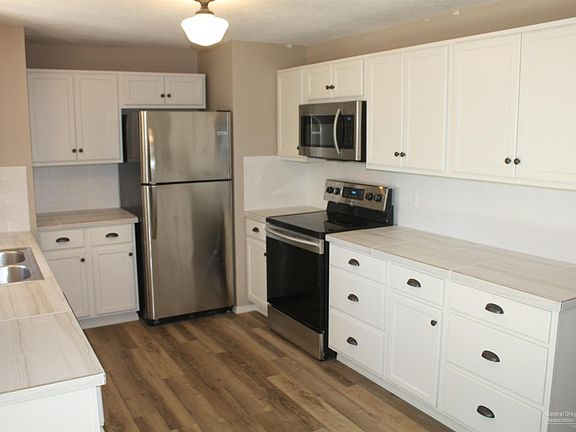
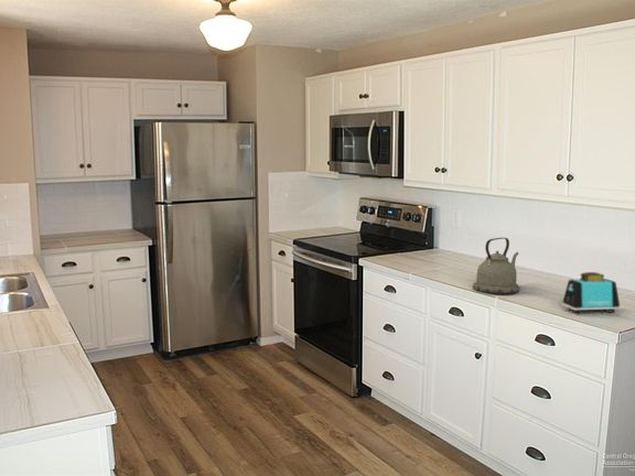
+ toaster [561,271,621,315]
+ kettle [472,237,521,295]
